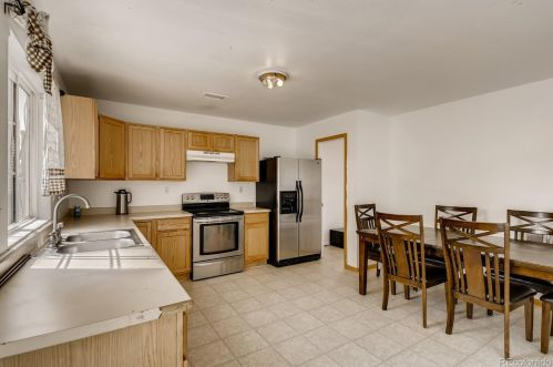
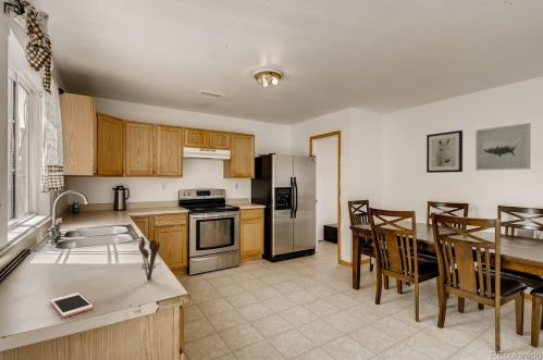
+ wall art [425,129,464,174]
+ utensil holder [138,235,161,283]
+ wall art [474,122,532,172]
+ cell phone [49,291,94,319]
